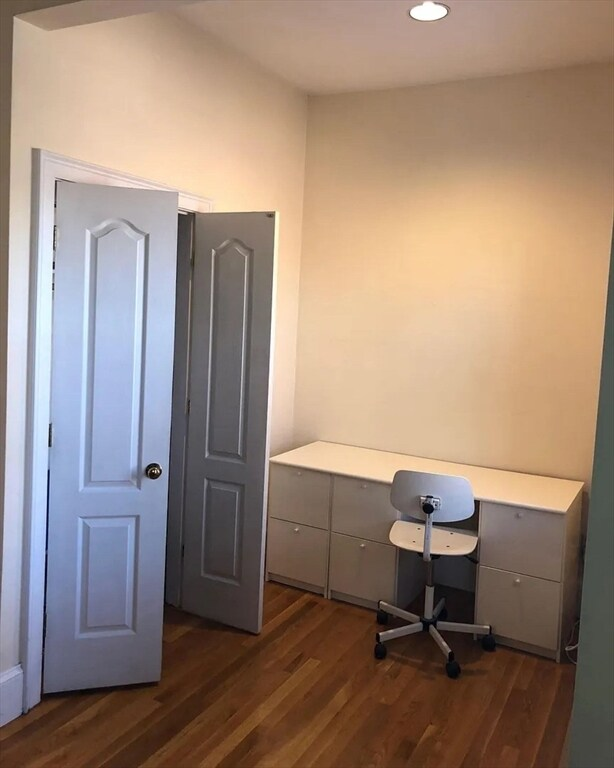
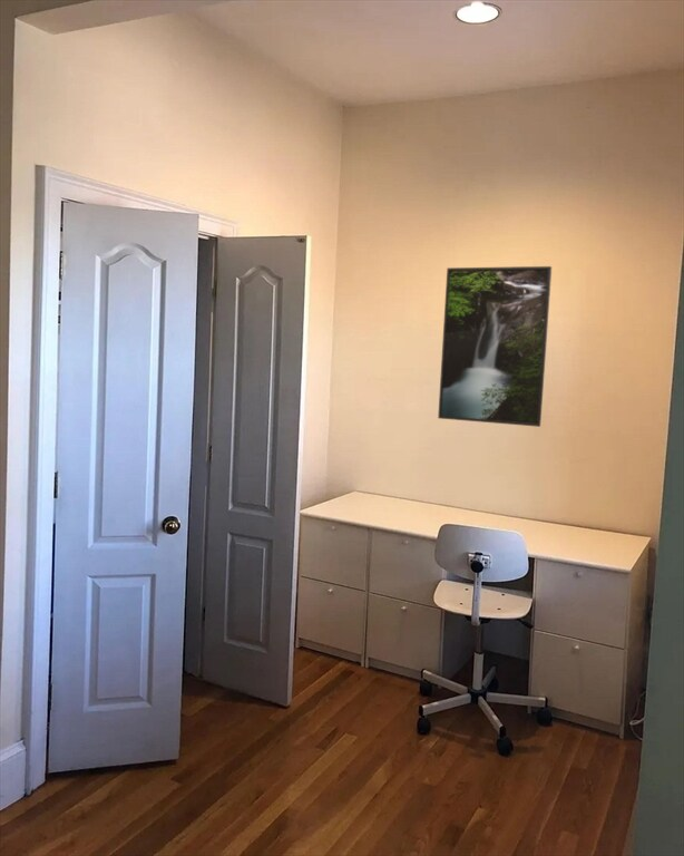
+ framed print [437,265,553,428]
